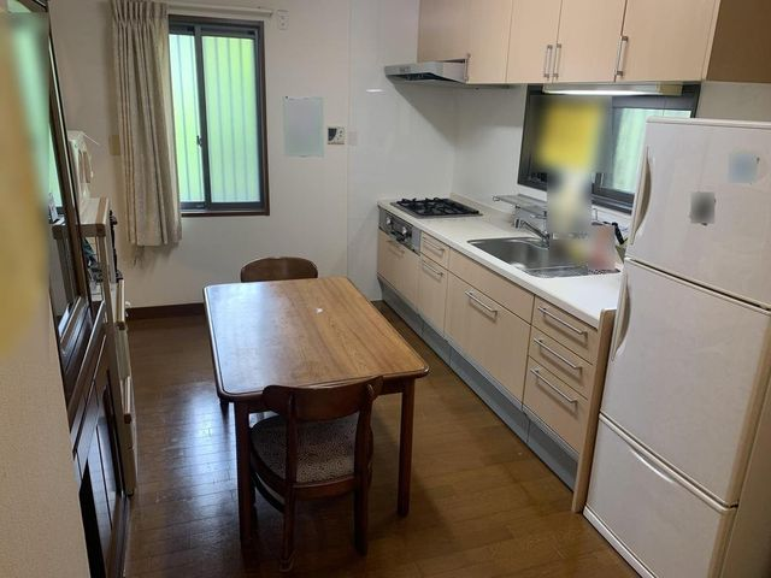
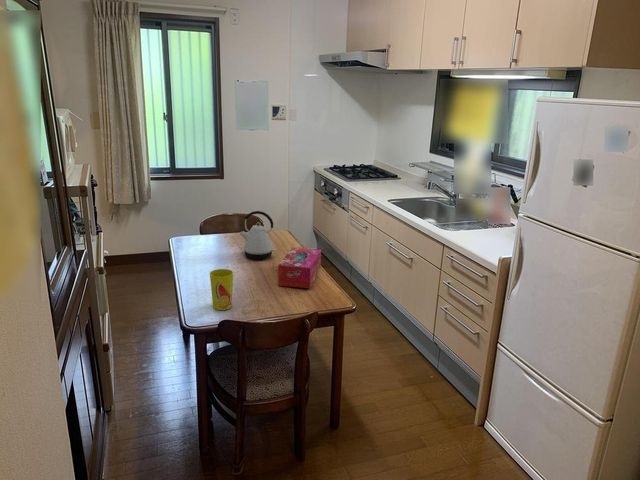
+ tissue box [277,246,322,289]
+ kettle [239,210,277,260]
+ cup [209,268,234,311]
